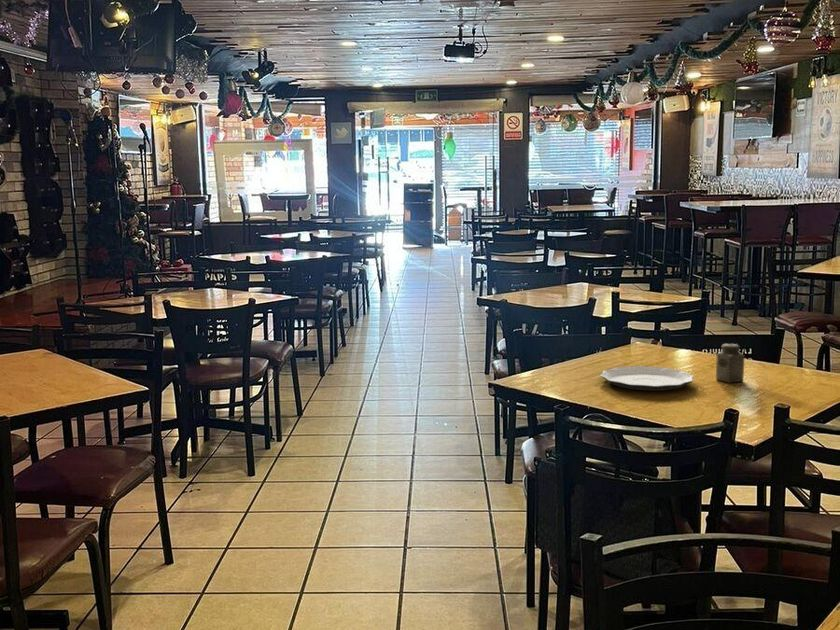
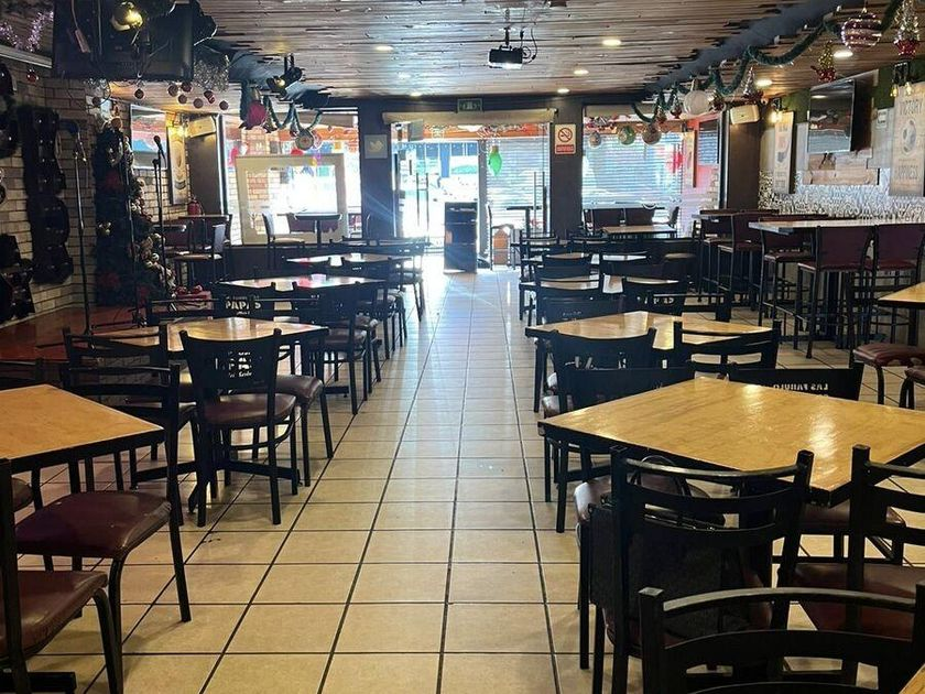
- plate [599,365,695,391]
- salt shaker [715,343,745,384]
